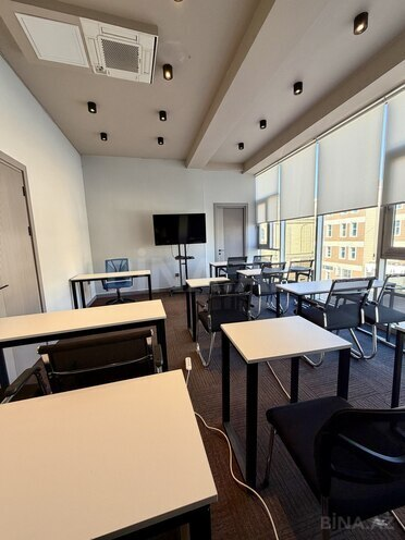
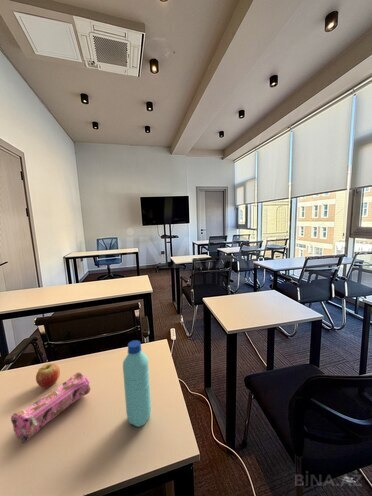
+ fruit [35,362,61,389]
+ water bottle [122,339,152,428]
+ pencil case [10,371,91,444]
